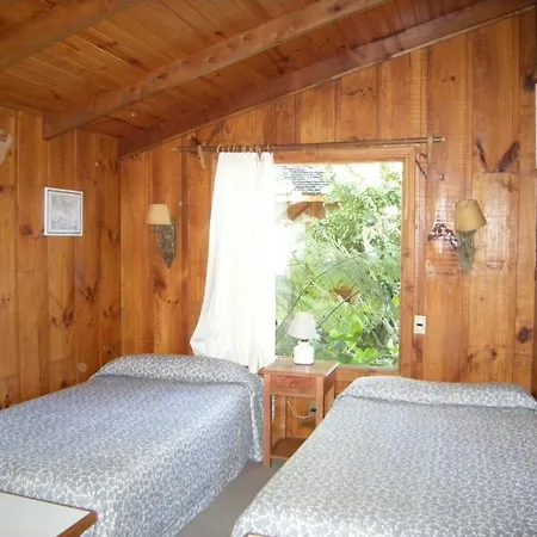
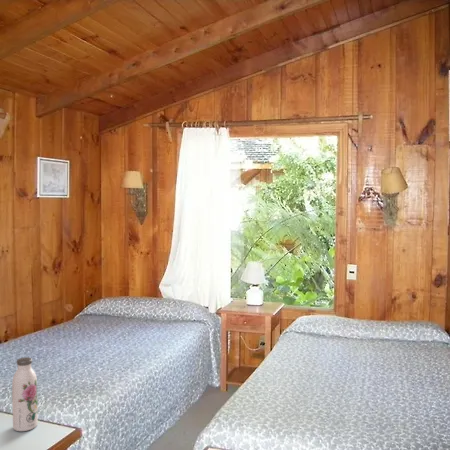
+ water bottle [11,356,39,432]
